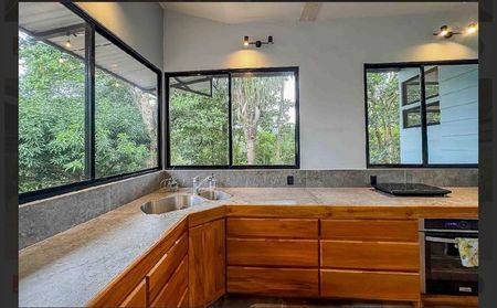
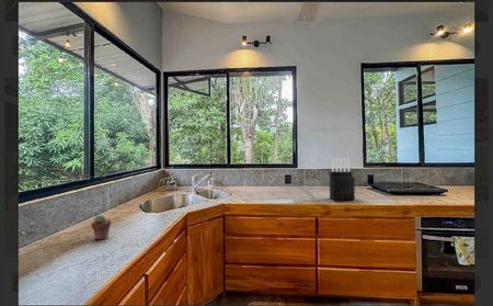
+ potted succulent [90,214,112,241]
+ knife block [329,157,356,202]
